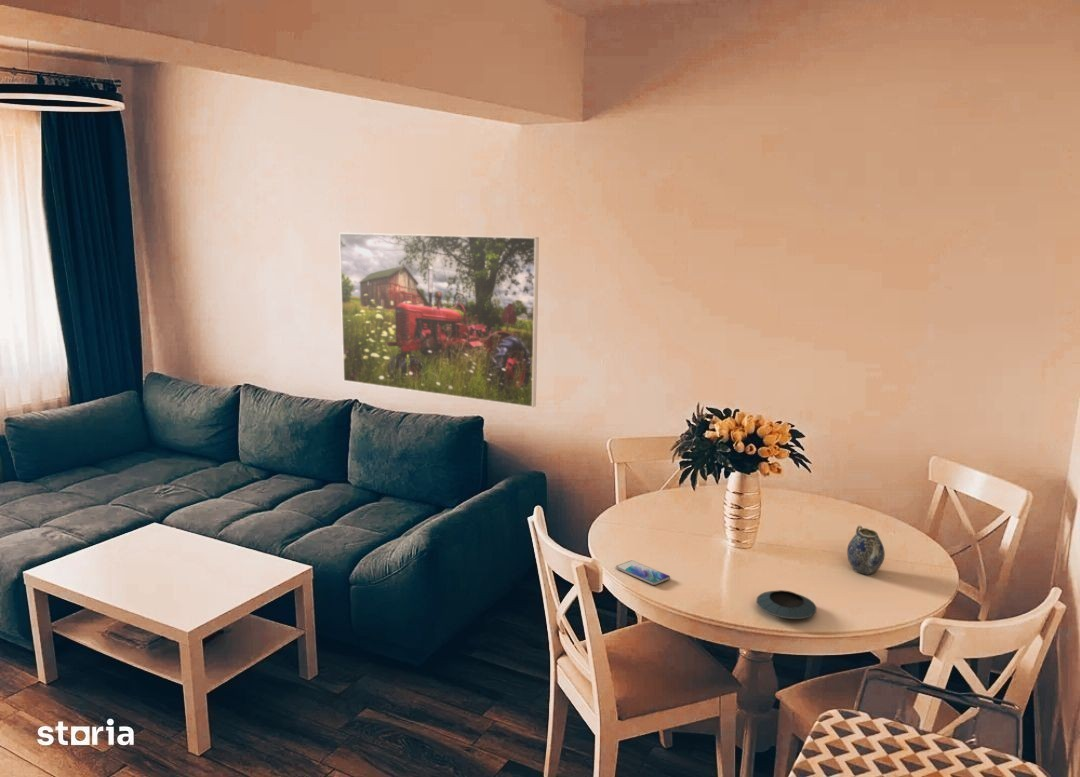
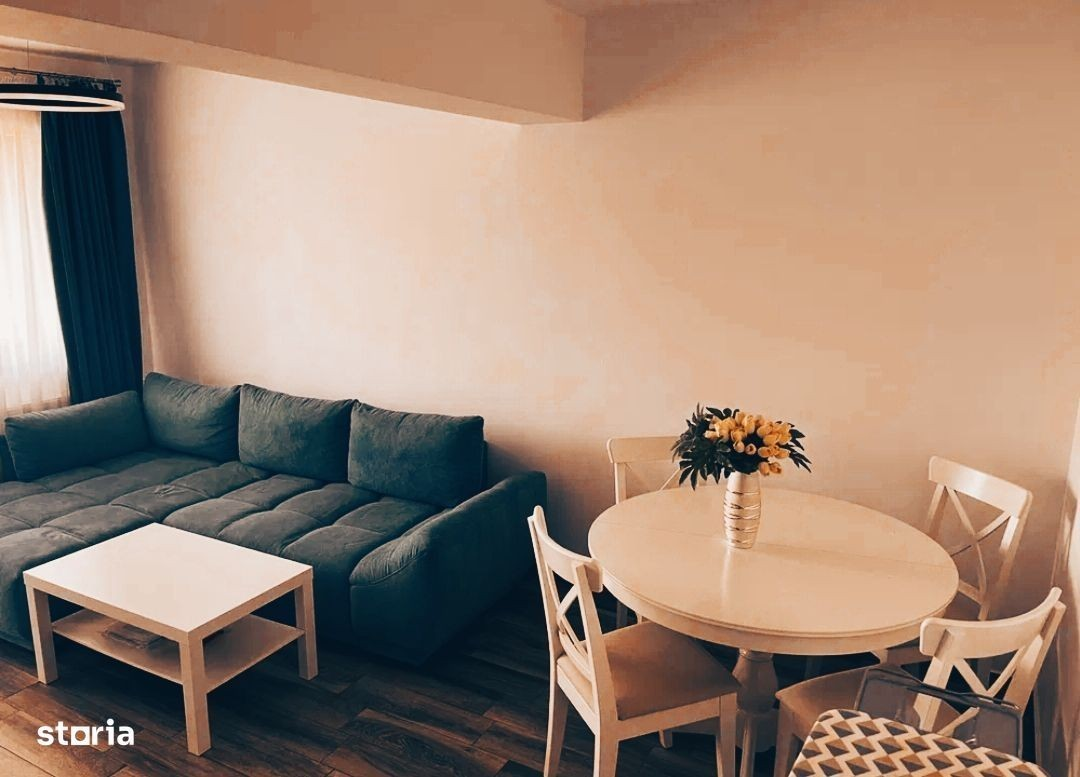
- saucer [756,589,817,620]
- smartphone [615,560,671,586]
- teapot [846,524,886,576]
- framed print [338,232,540,408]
